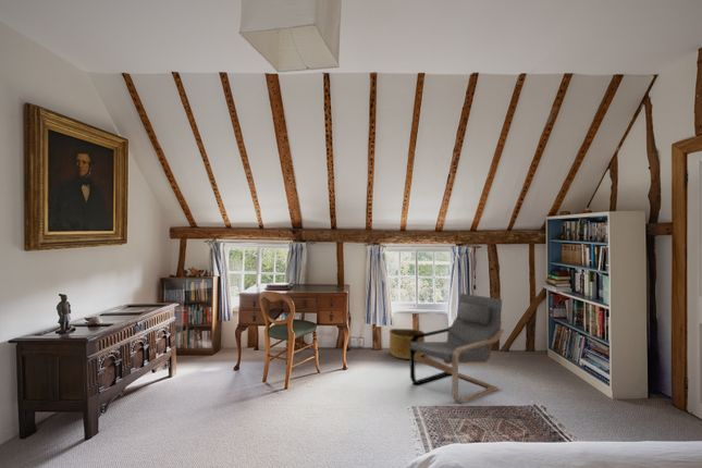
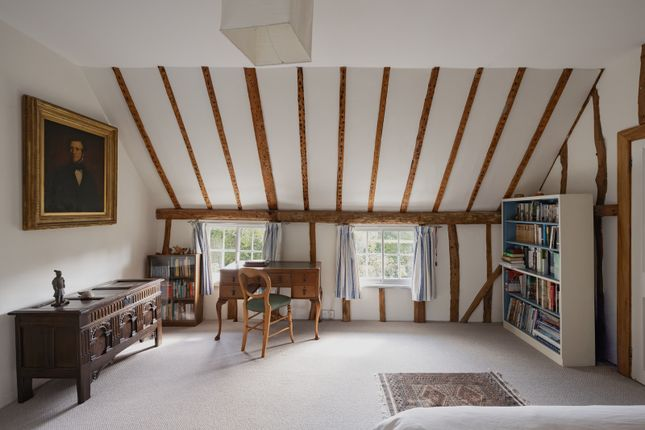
- basket [387,328,426,360]
- armchair [409,293,505,405]
